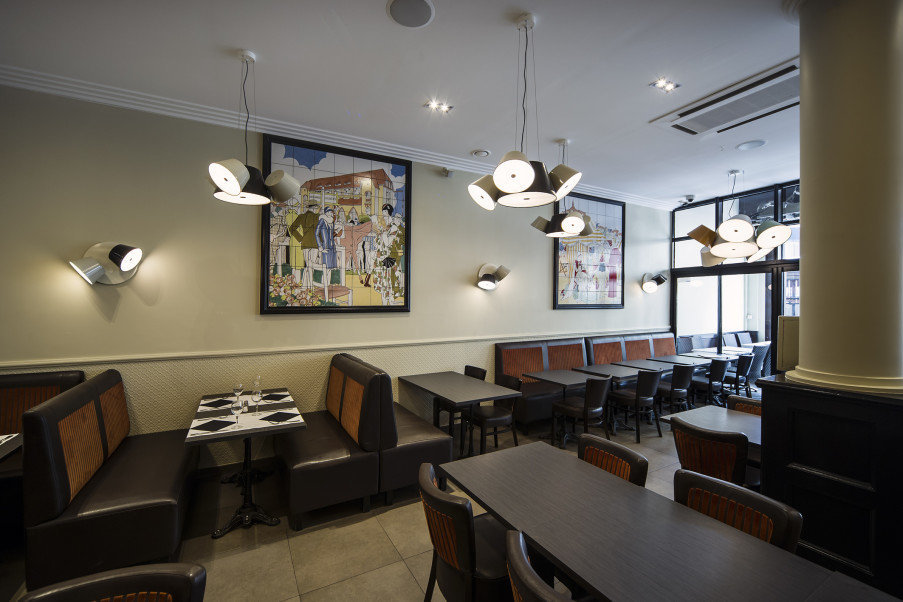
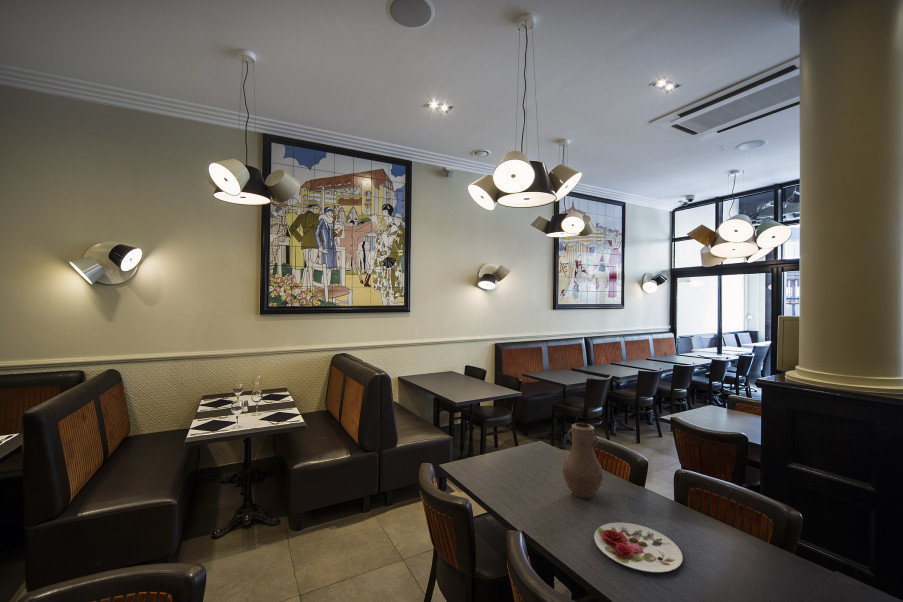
+ vase [562,422,604,500]
+ plate [593,522,684,573]
